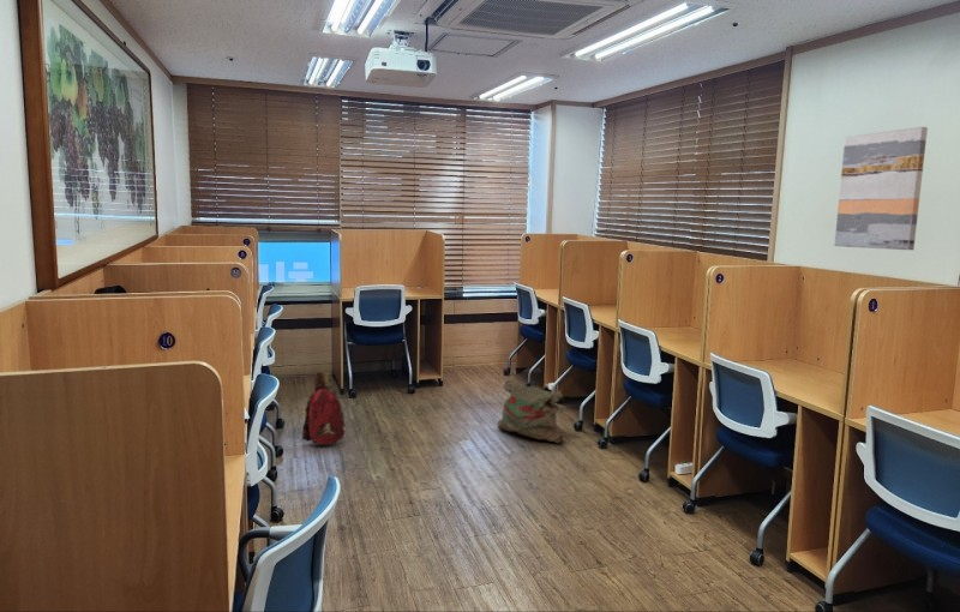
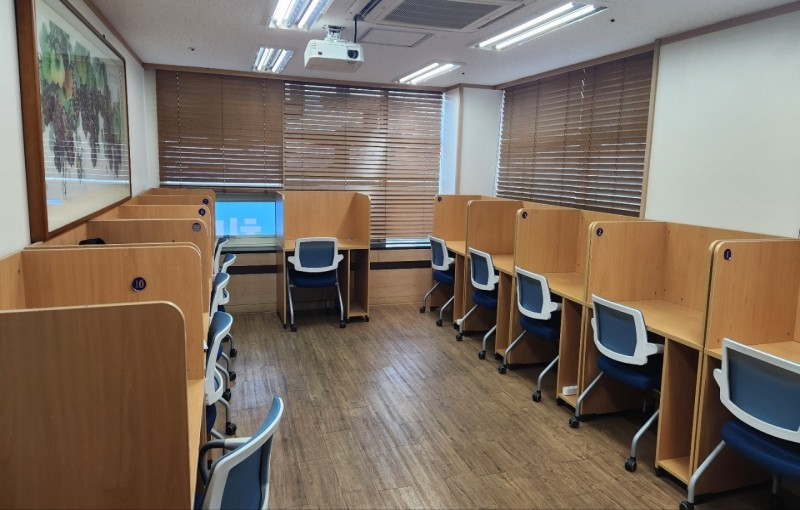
- wall art [833,126,929,251]
- bag [496,378,565,444]
- baseball cap [301,371,347,448]
